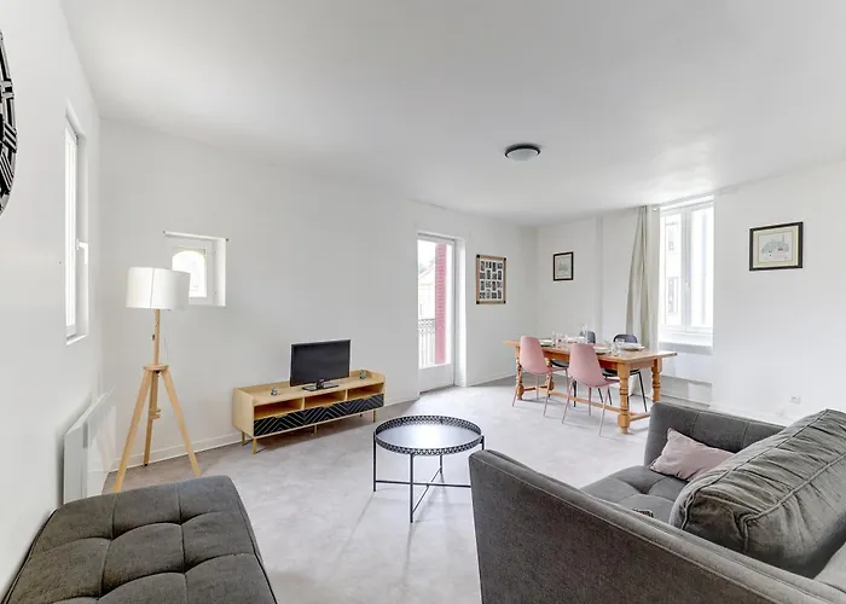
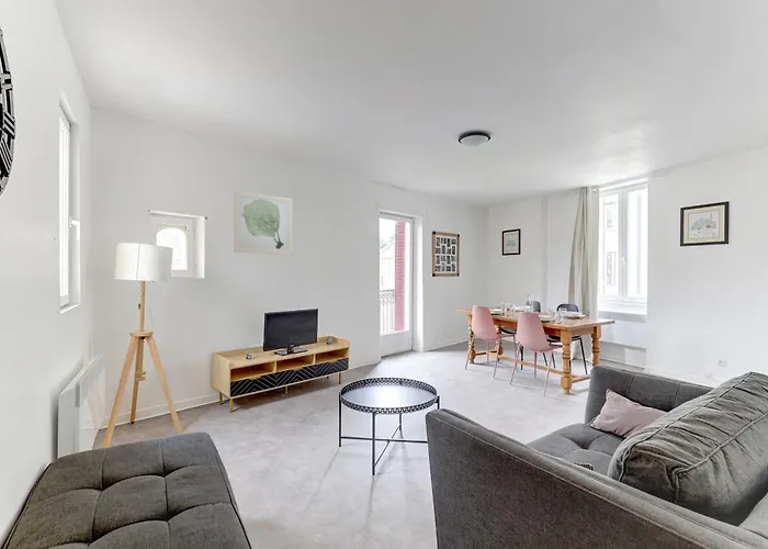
+ wall art [234,190,294,256]
